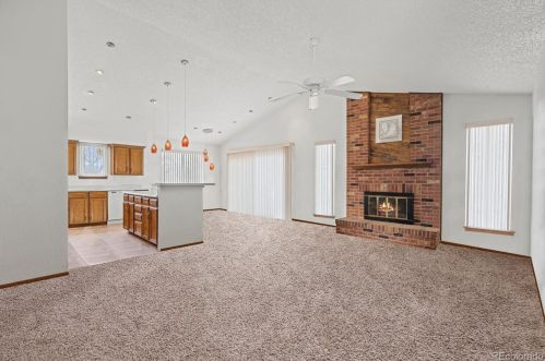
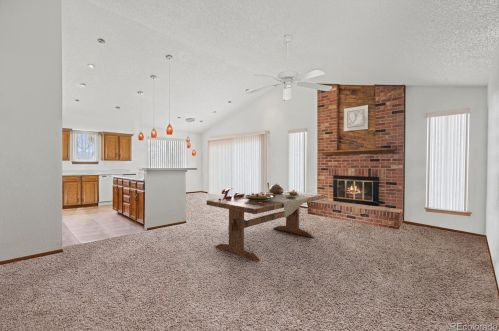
+ dining table [206,182,326,263]
